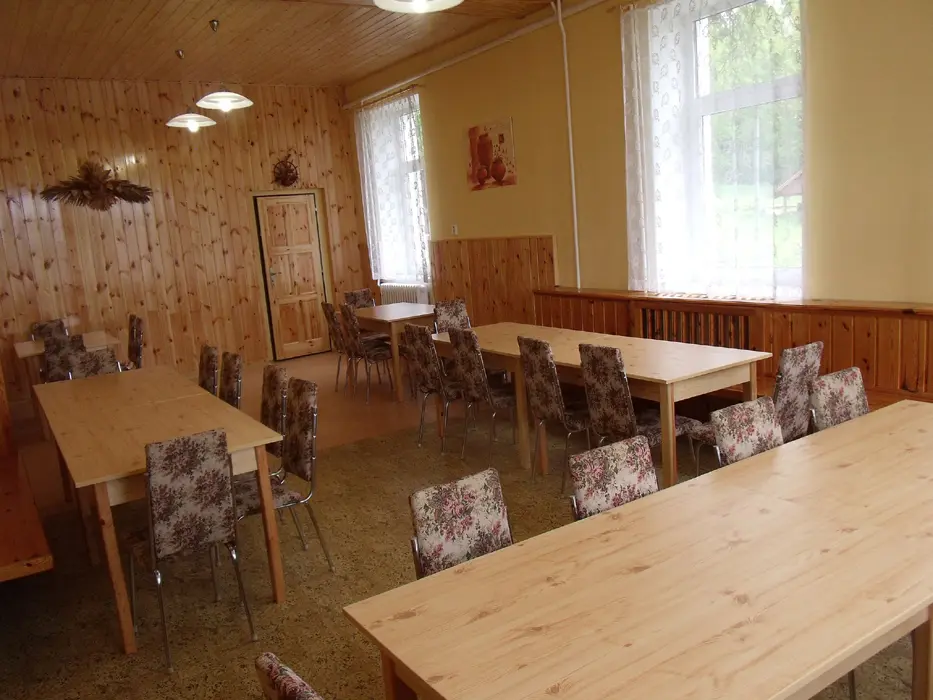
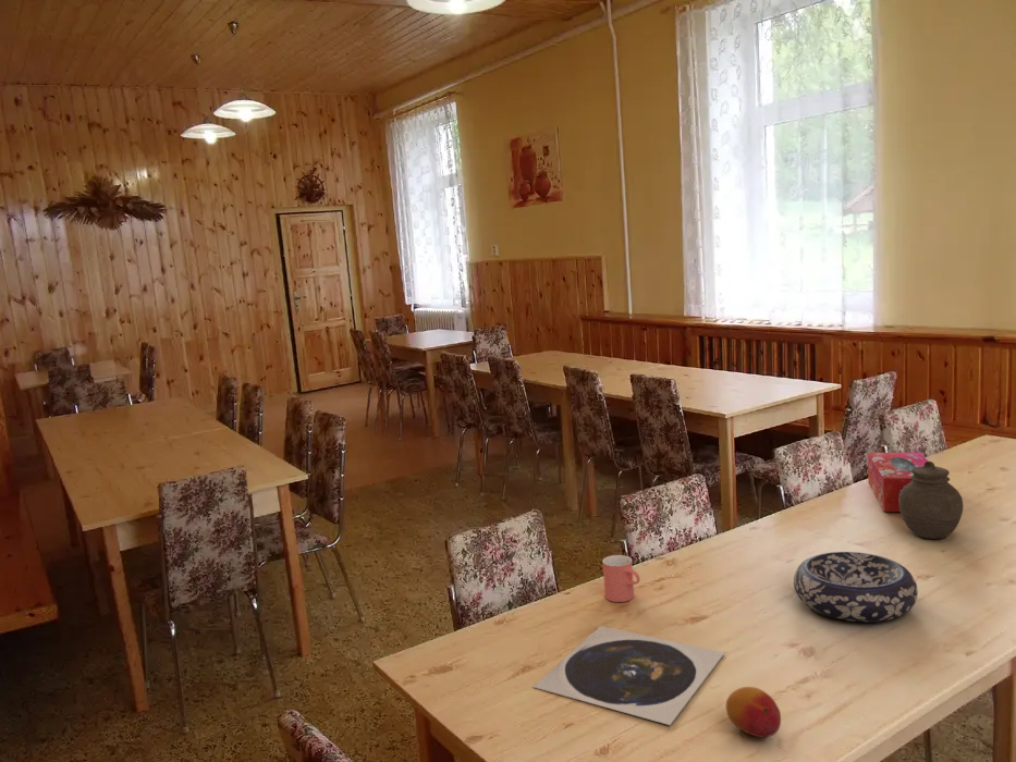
+ cup [602,554,641,603]
+ plate [533,625,726,726]
+ fruit [725,686,782,738]
+ tissue box [867,451,929,513]
+ jar [898,460,964,540]
+ decorative bowl [793,551,919,623]
